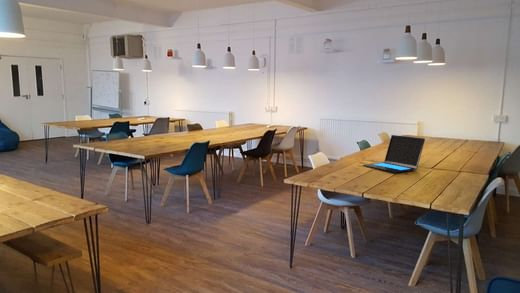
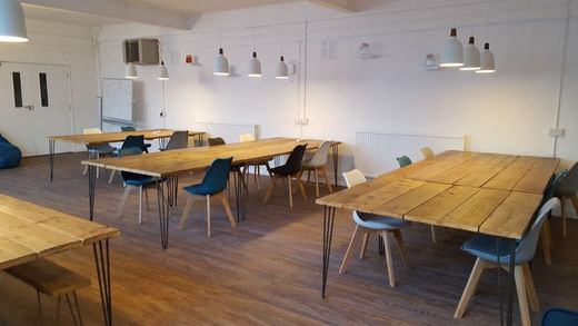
- laptop [362,134,426,174]
